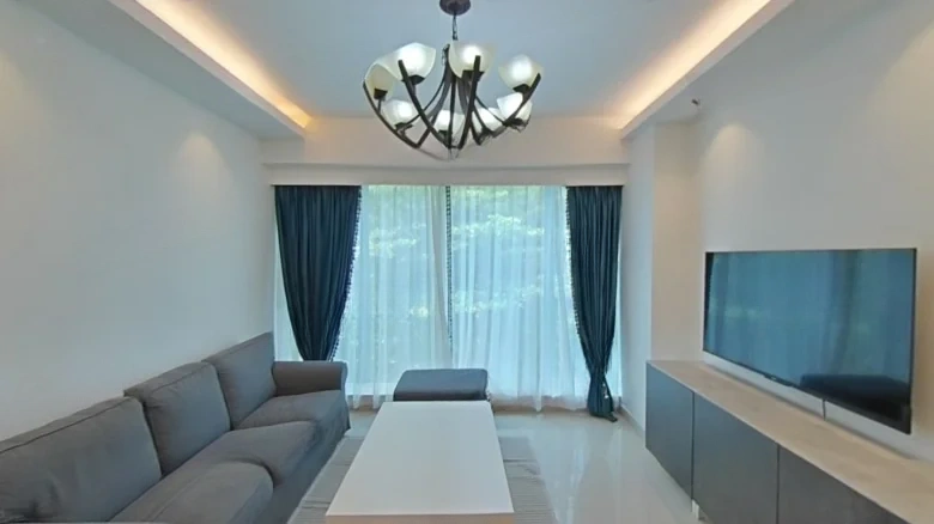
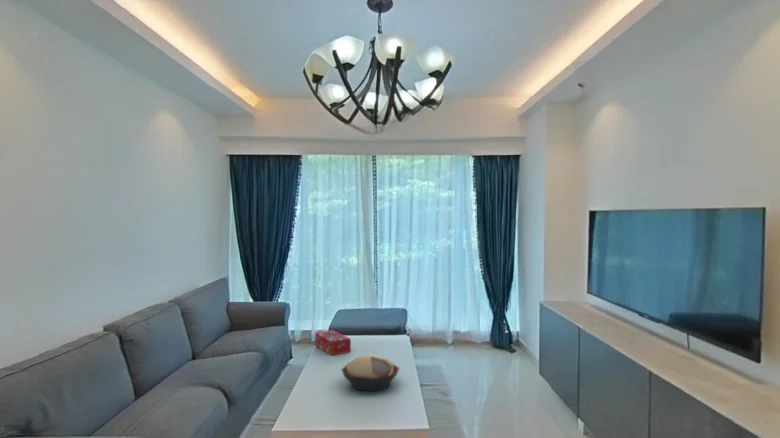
+ decorative bowl [340,354,400,392]
+ tissue box [314,329,352,356]
